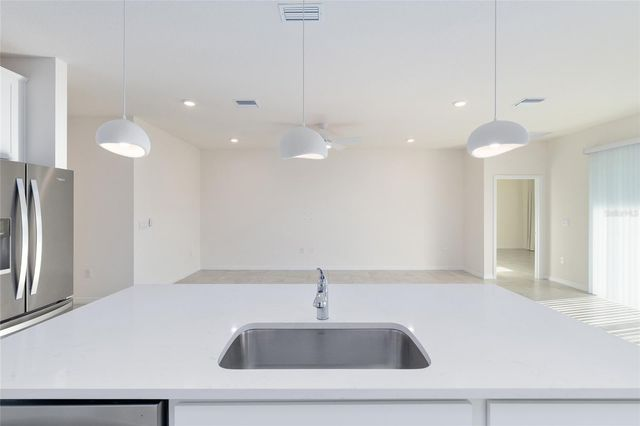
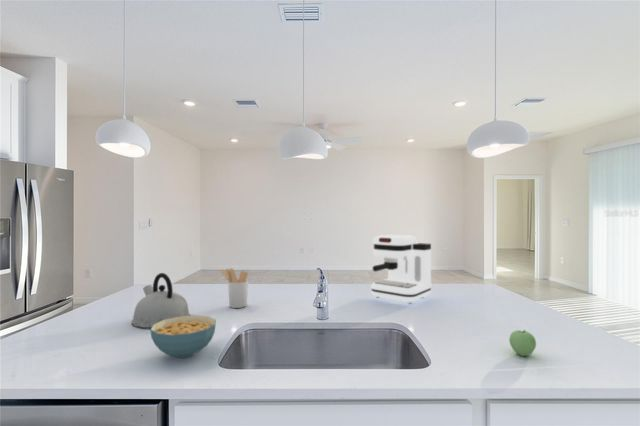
+ kettle [130,272,191,329]
+ cereal bowl [149,314,217,359]
+ apple [508,329,537,357]
+ utensil holder [220,268,249,309]
+ coffee maker [370,234,432,304]
